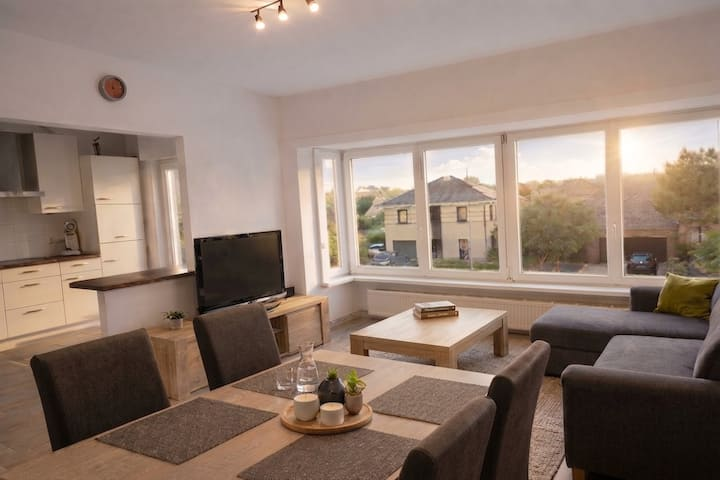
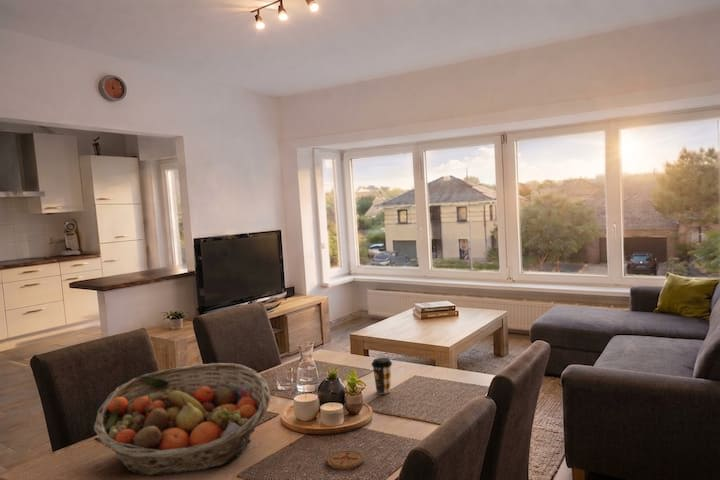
+ coffee cup [371,357,393,395]
+ coaster [326,450,364,470]
+ fruit basket [93,362,271,478]
